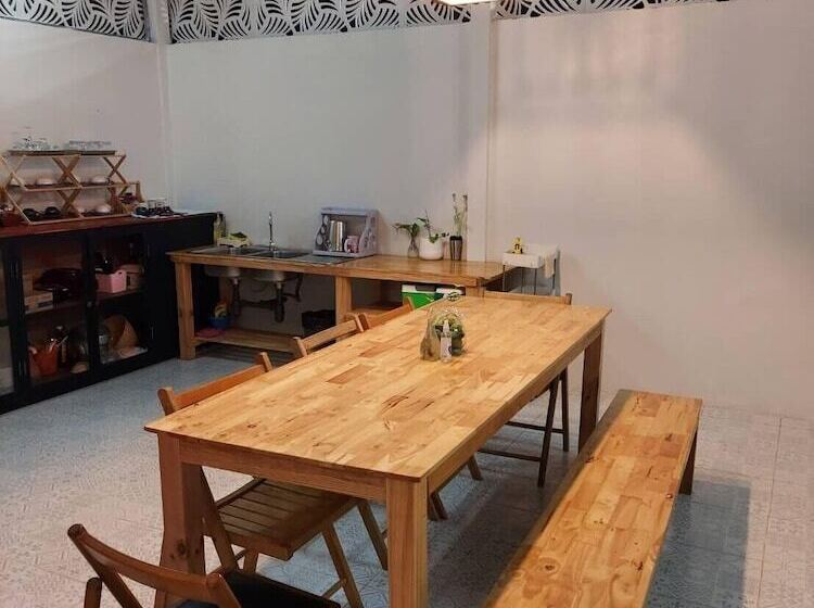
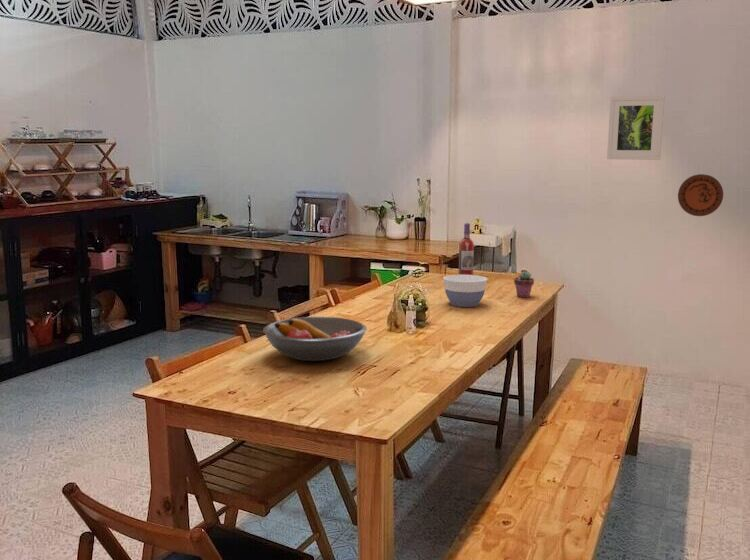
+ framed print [606,94,666,161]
+ fruit bowl [262,316,368,362]
+ wine bottle [457,222,475,275]
+ decorative plate [677,173,724,217]
+ potted succulent [513,271,535,299]
+ bowl [443,274,488,308]
